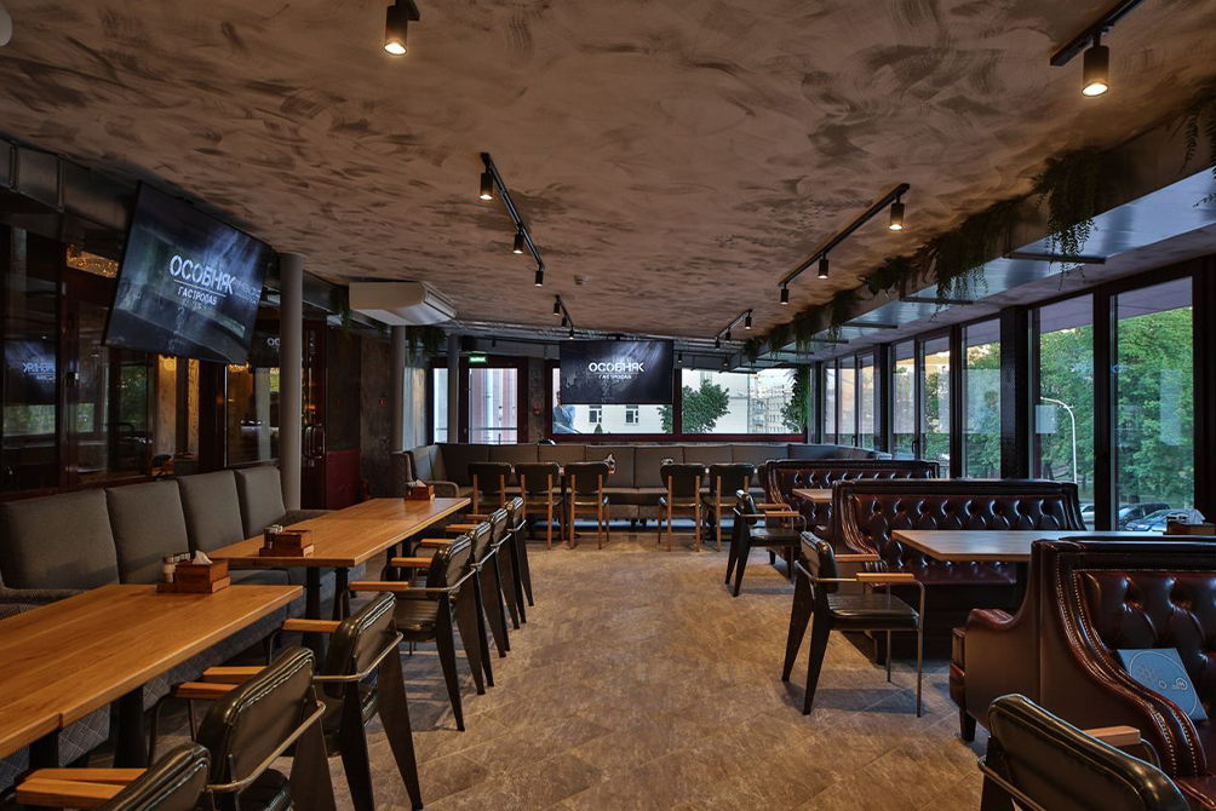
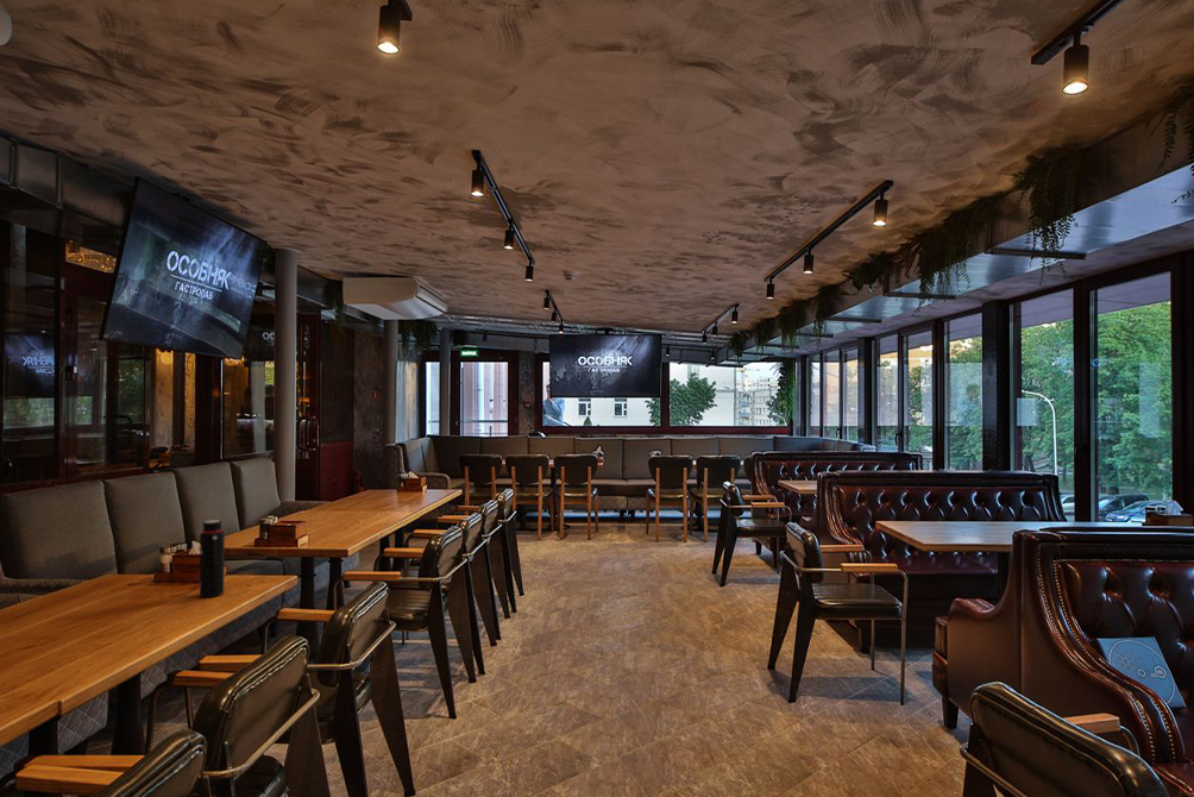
+ water bottle [199,519,226,598]
